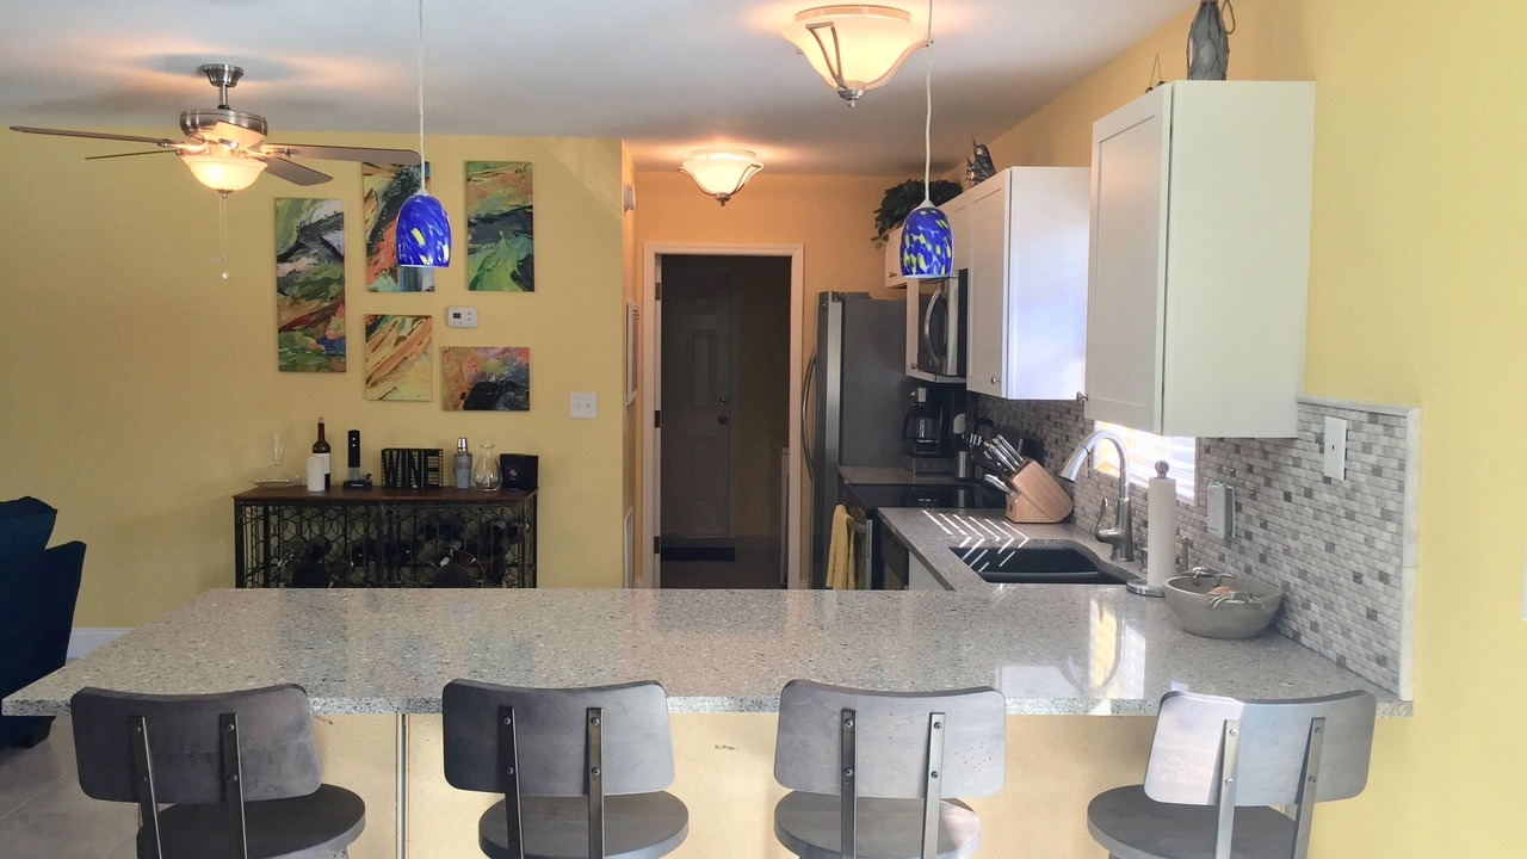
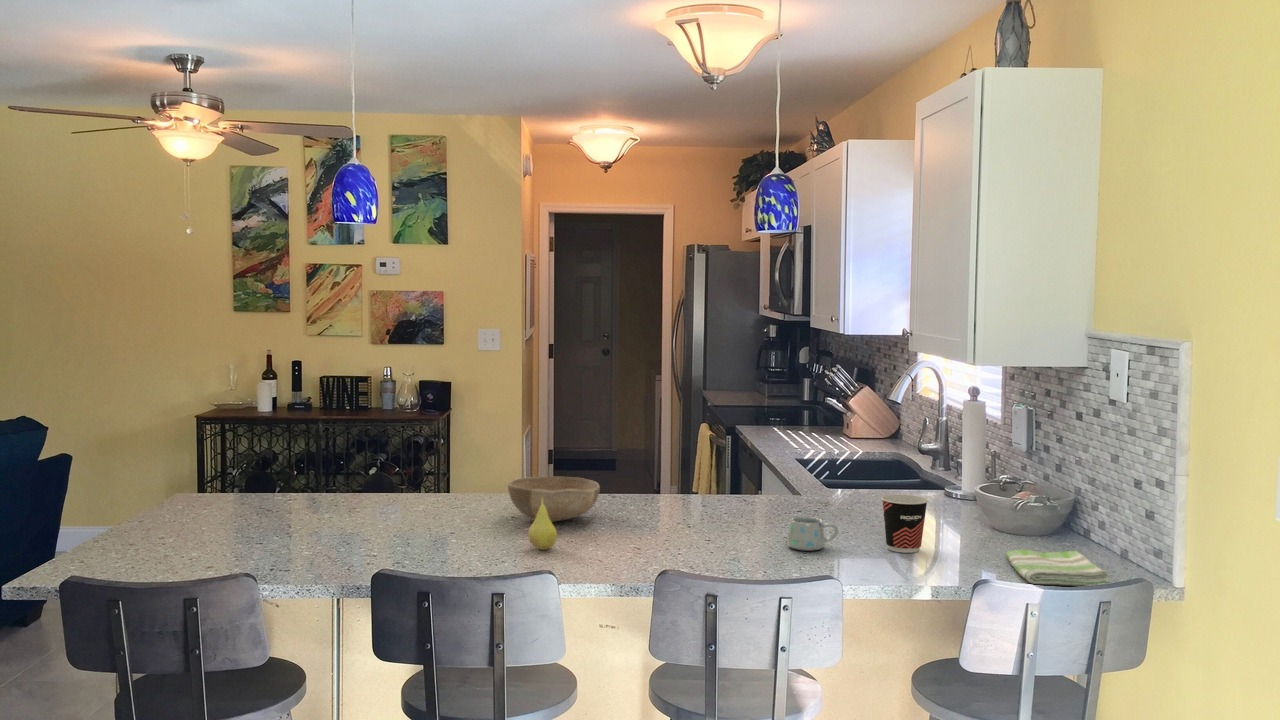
+ bowl [507,475,601,523]
+ fruit [527,496,558,551]
+ cup [880,494,929,554]
+ dish towel [1004,549,1112,587]
+ mug [786,516,840,552]
